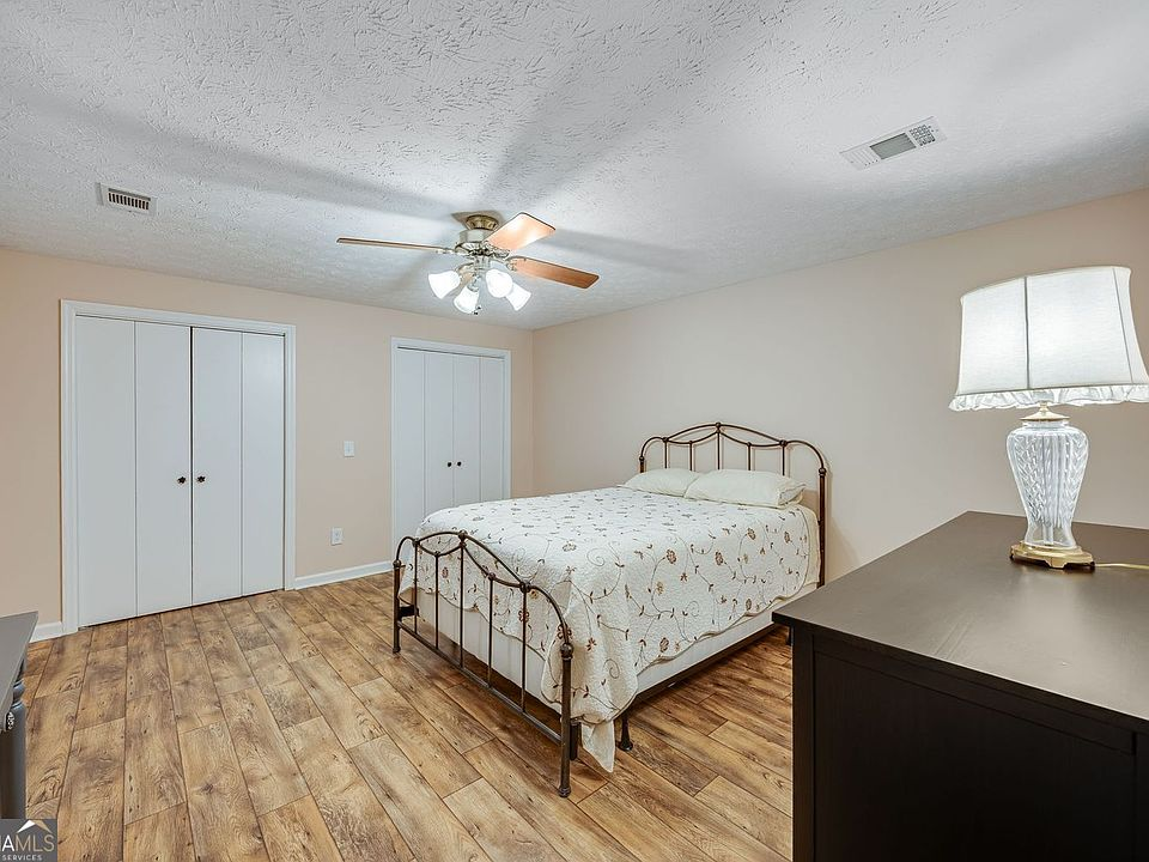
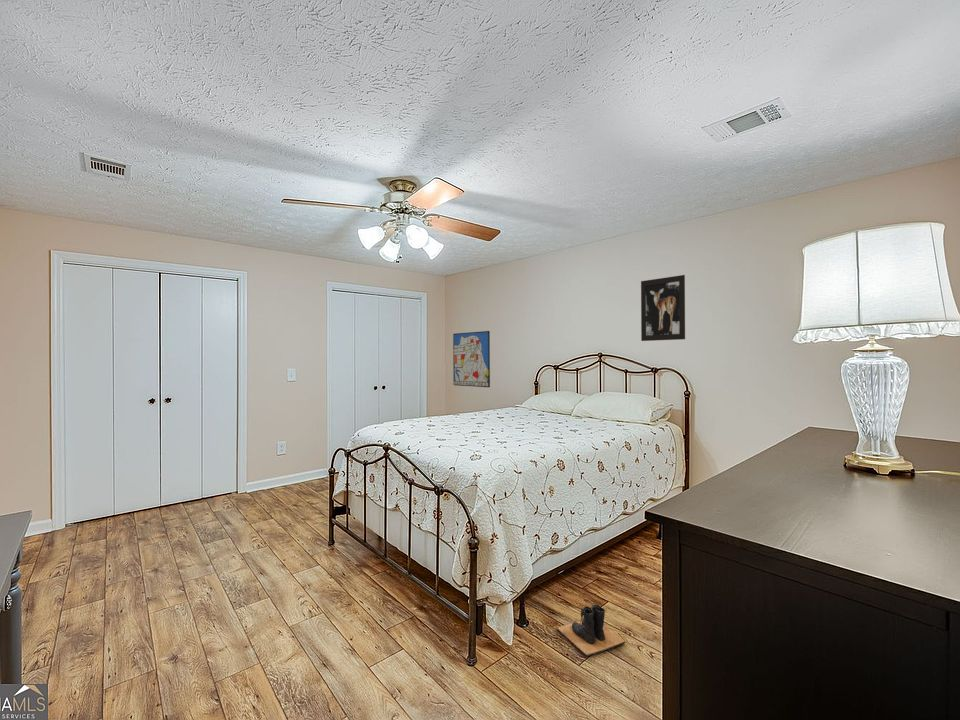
+ wall art [452,330,491,388]
+ boots [556,604,626,657]
+ wall art [640,274,686,342]
